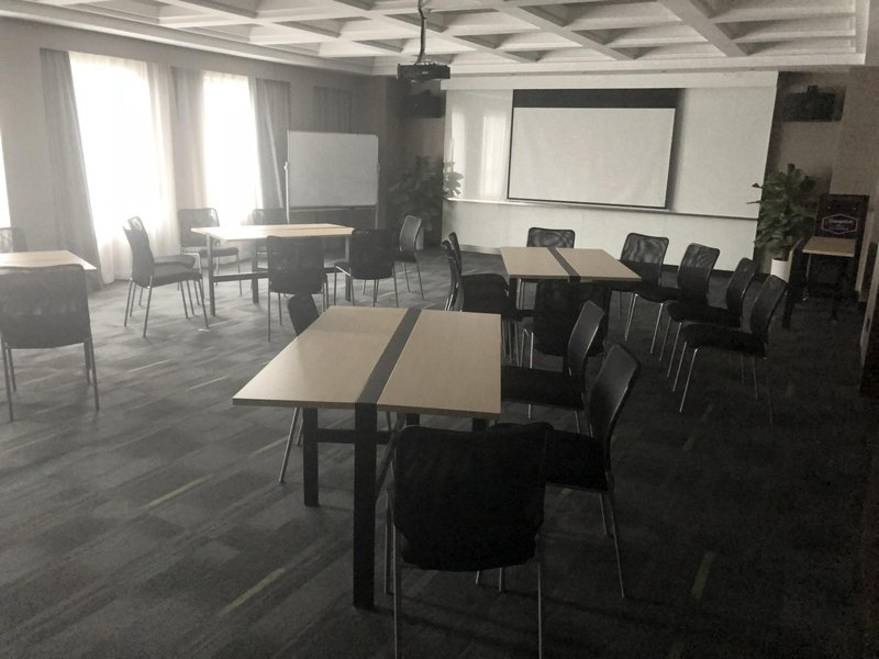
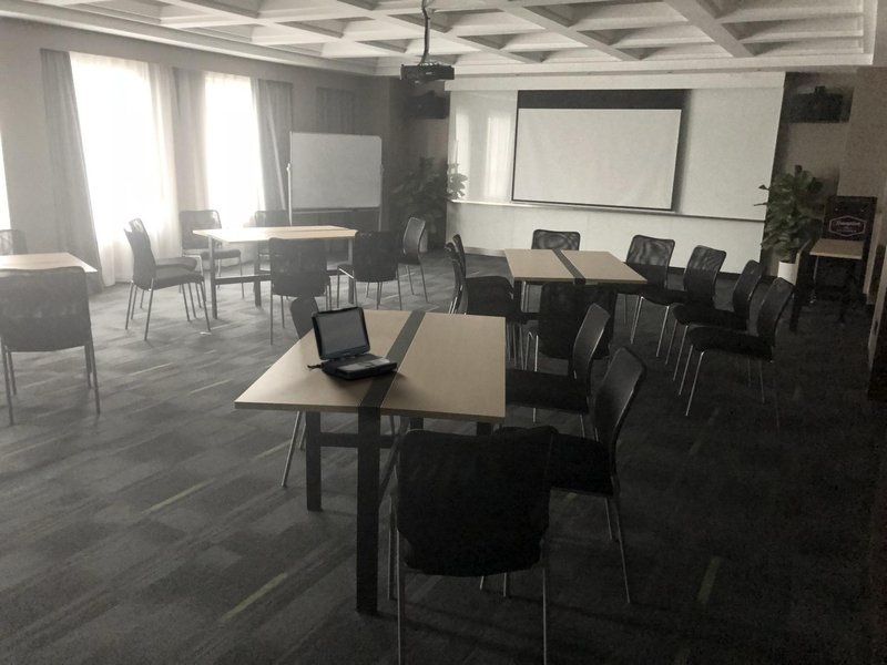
+ laptop [306,305,398,380]
